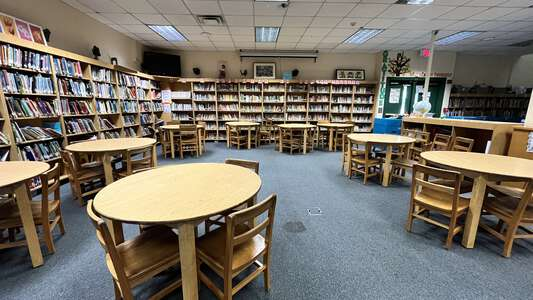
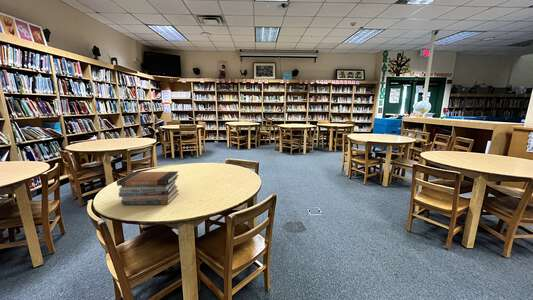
+ book stack [116,170,180,206]
